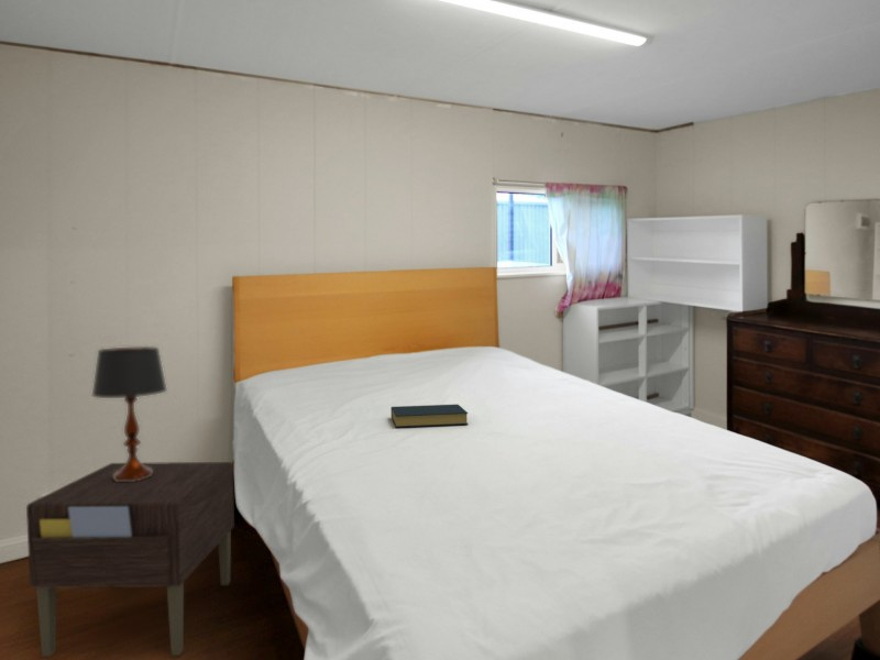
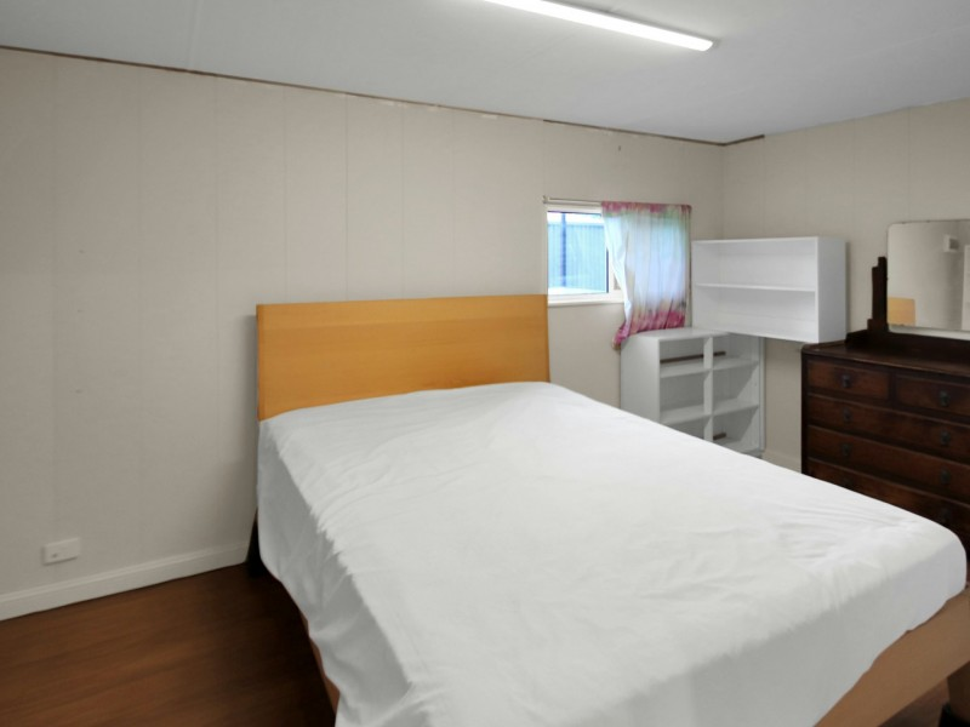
- hardback book [391,404,469,429]
- table lamp [91,345,168,482]
- nightstand [25,461,235,658]
